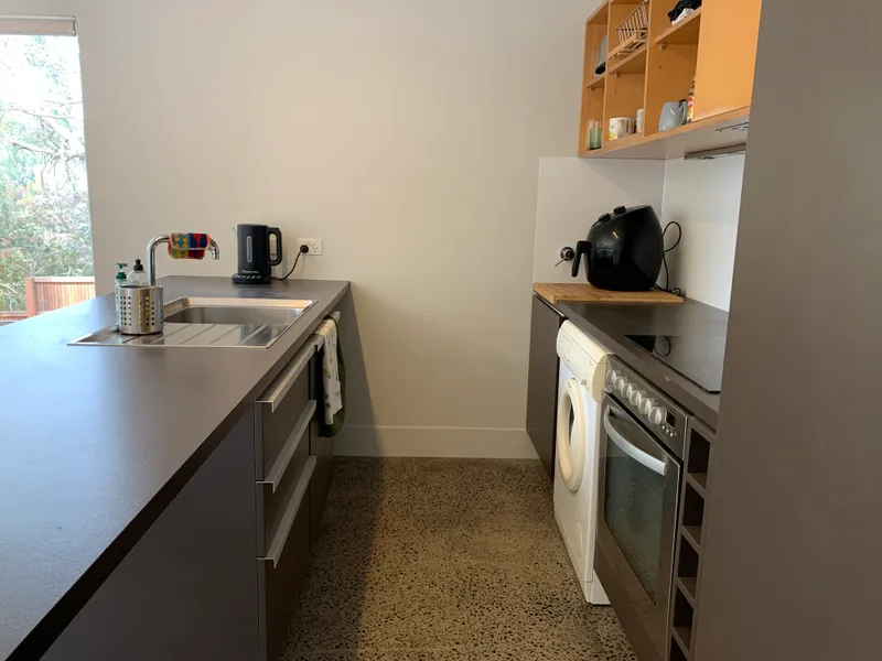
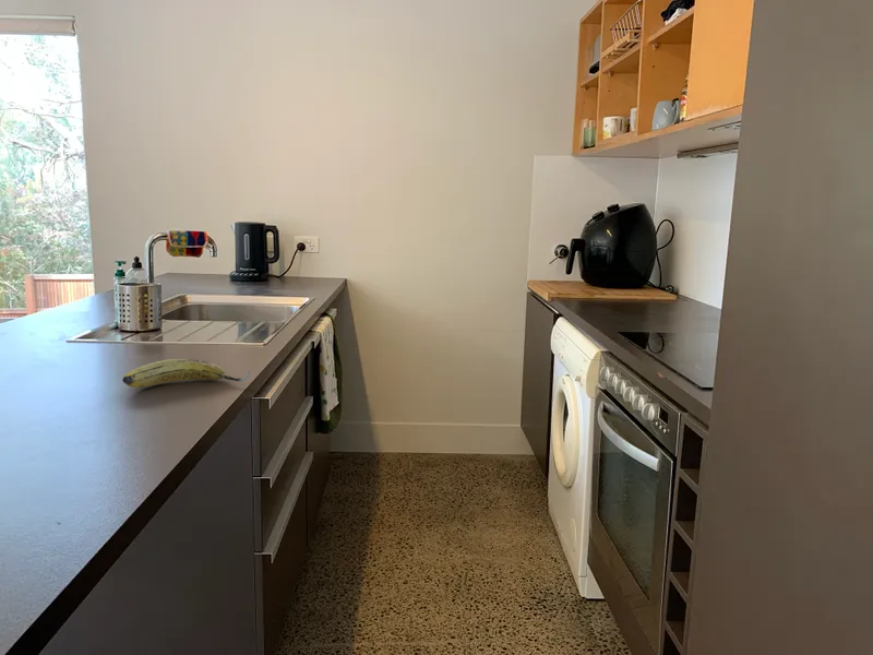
+ fruit [121,358,251,389]
